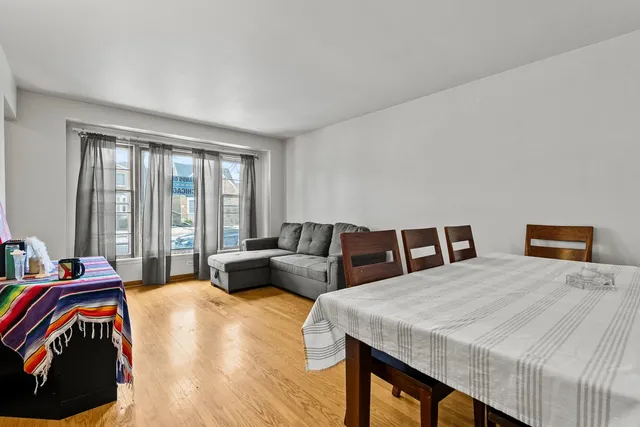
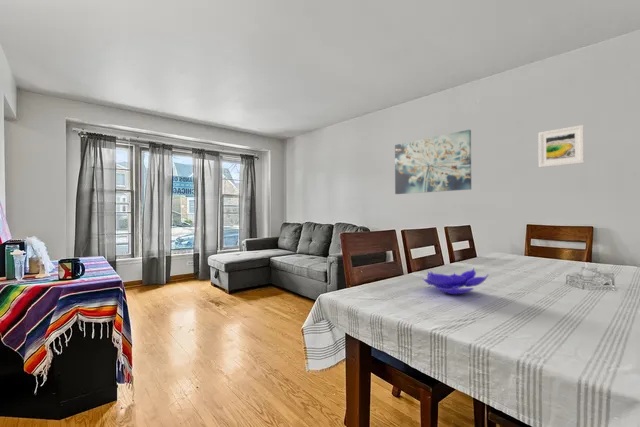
+ wall art [394,129,472,195]
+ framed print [537,124,585,168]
+ decorative bowl [420,267,490,295]
